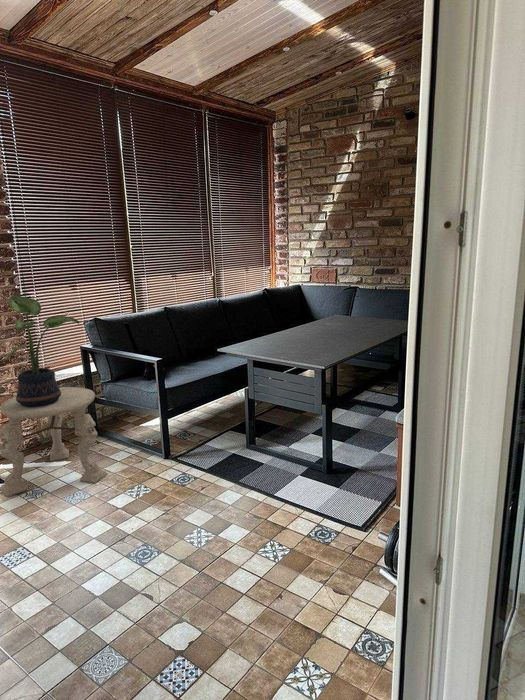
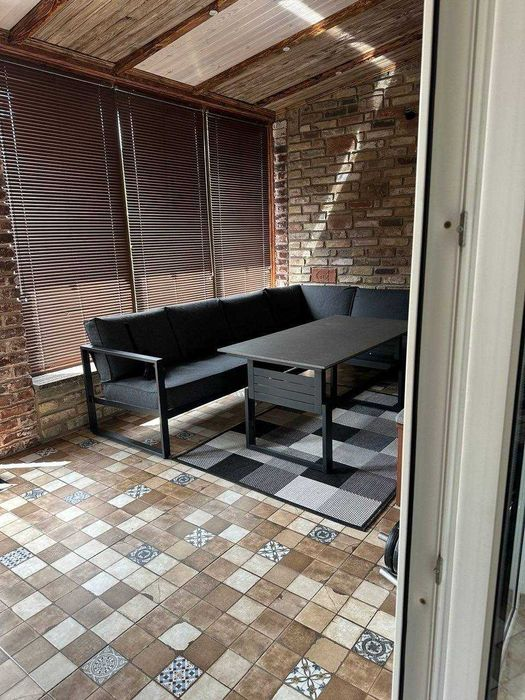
- potted plant [0,295,80,407]
- side table [0,386,108,498]
